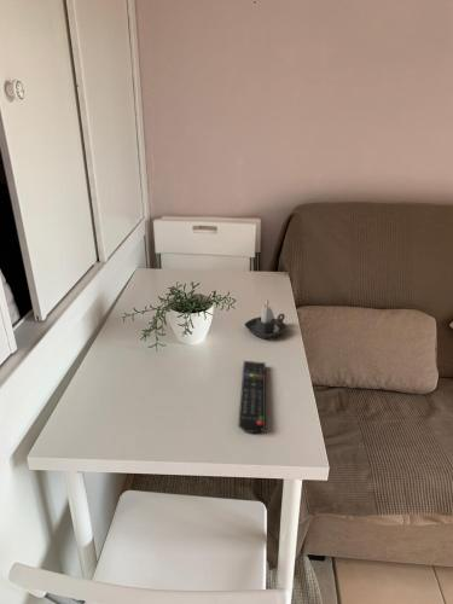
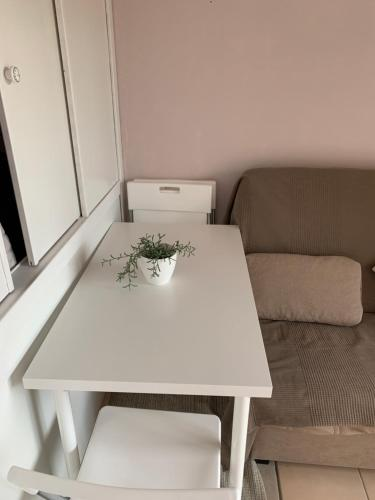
- remote control [237,360,267,434]
- candle [243,297,289,339]
